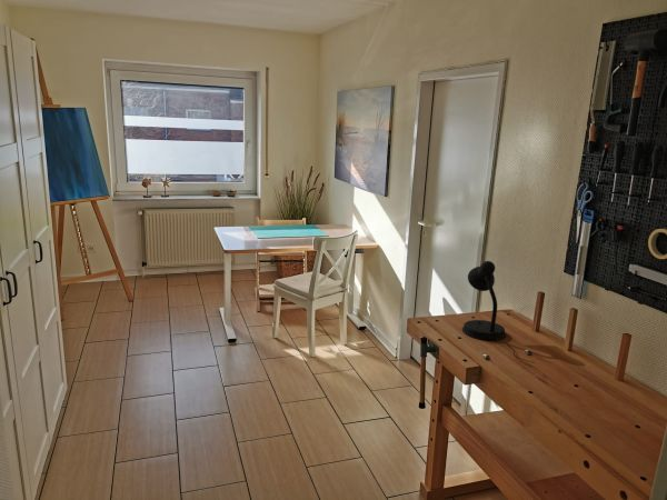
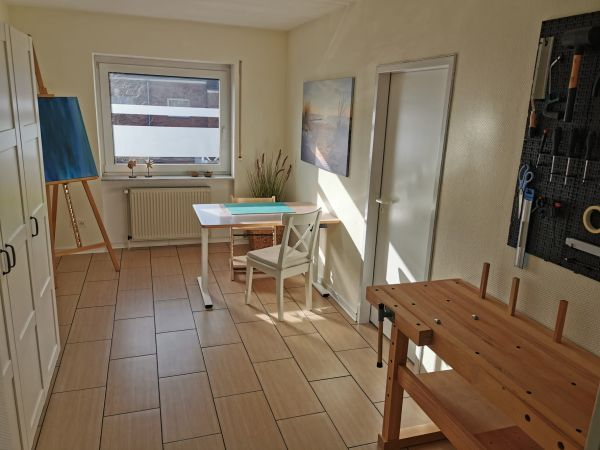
- desk lamp [461,260,536,364]
